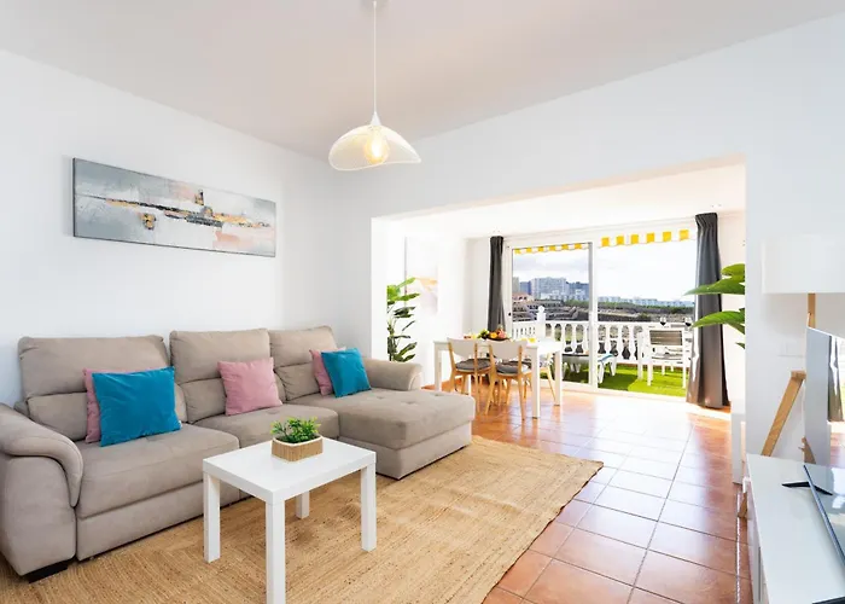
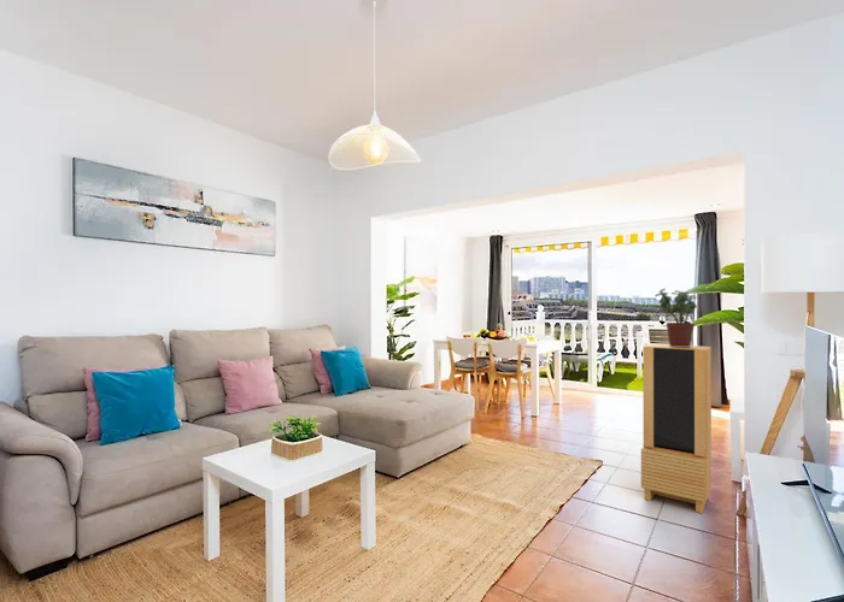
+ storage cabinet [640,343,713,514]
+ potted plant [653,287,698,347]
